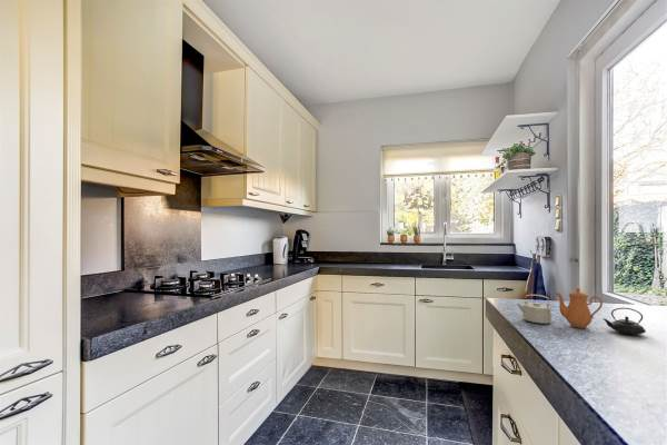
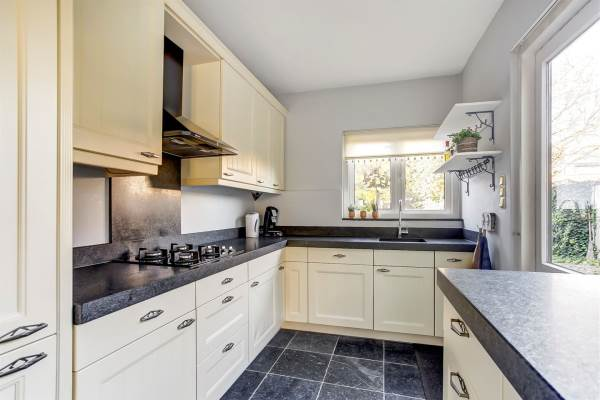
- teapot [516,287,647,336]
